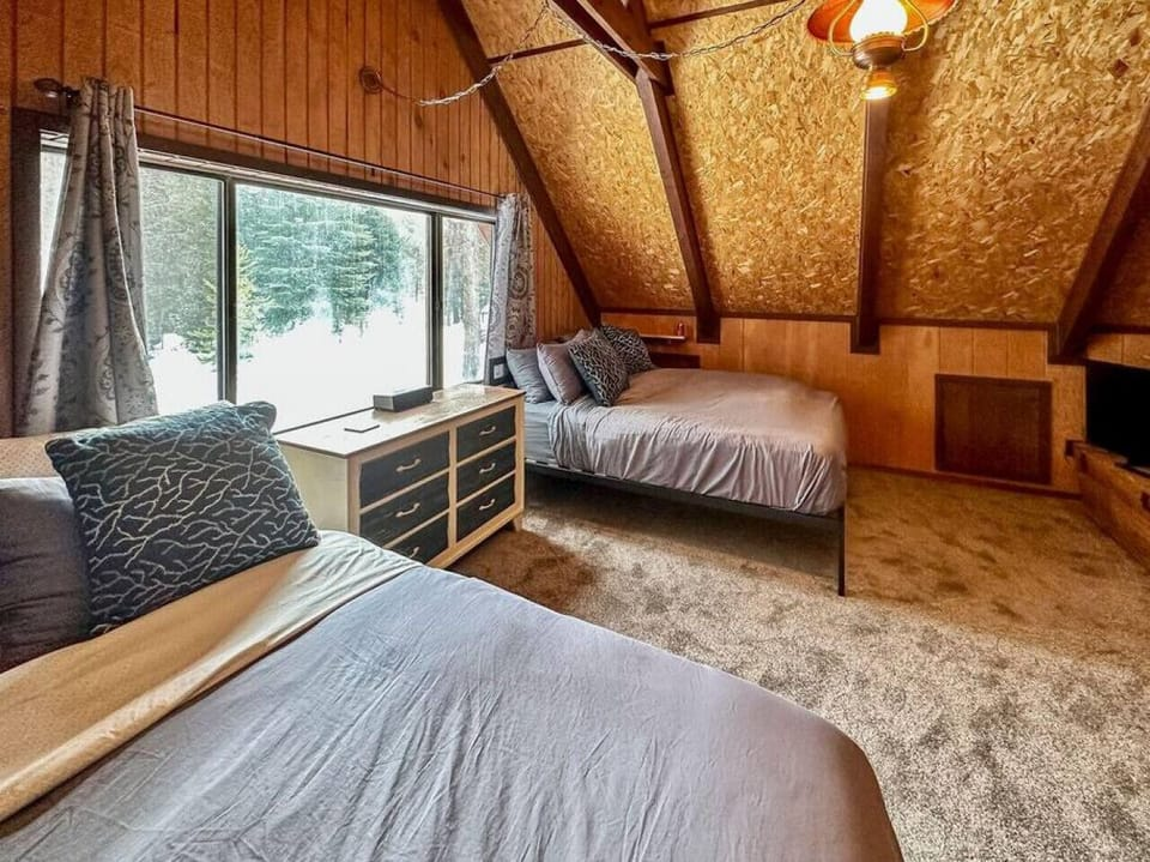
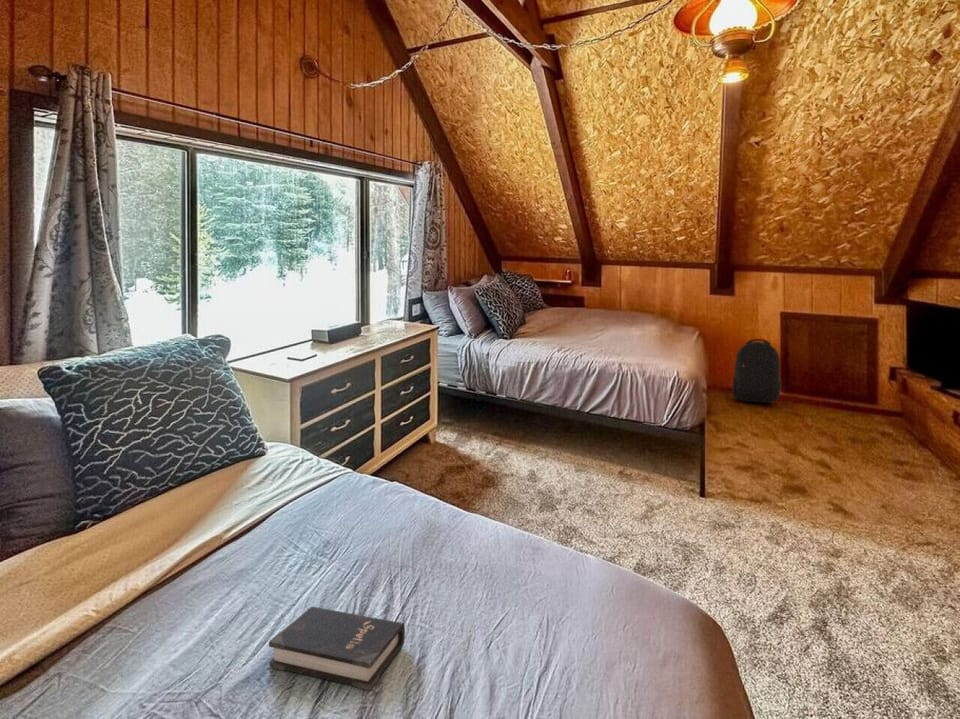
+ backpack [732,338,783,404]
+ hardback book [268,606,406,692]
